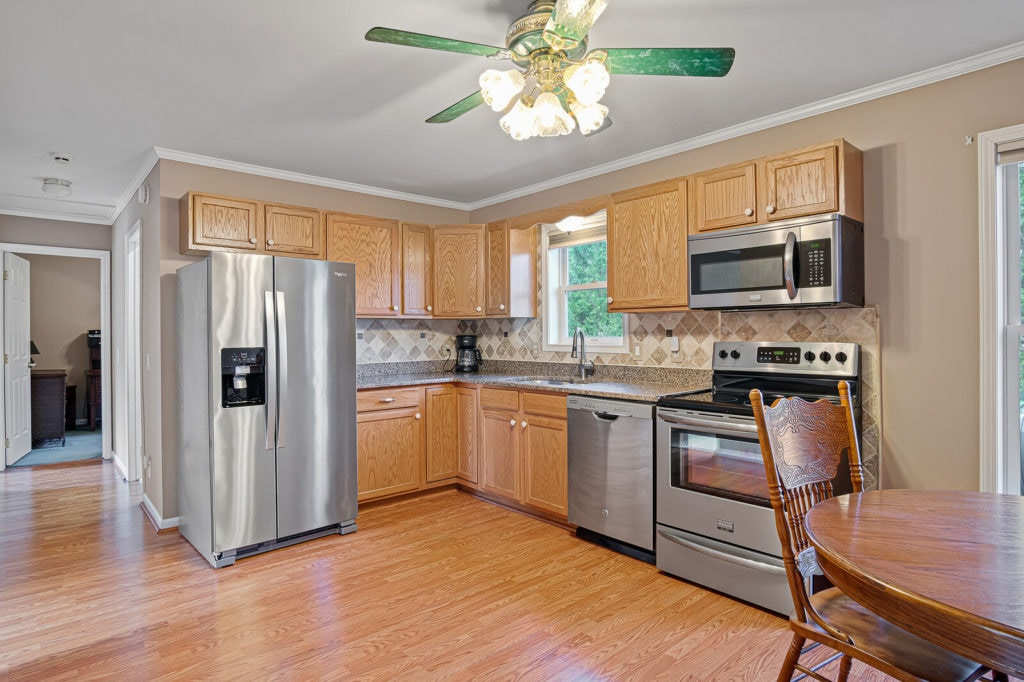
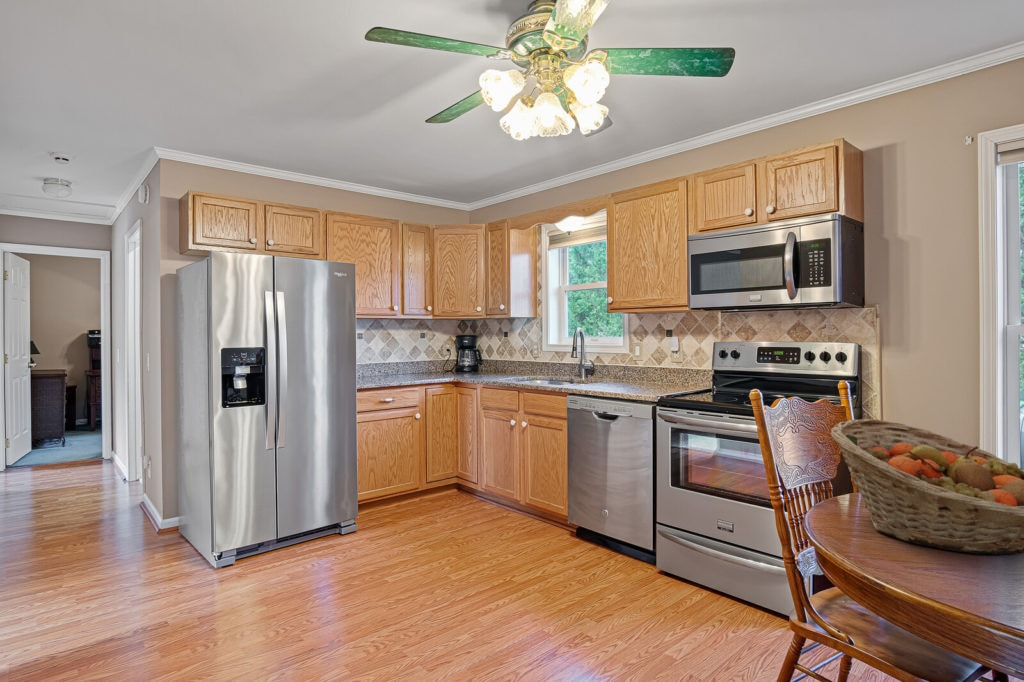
+ fruit basket [830,418,1024,555]
